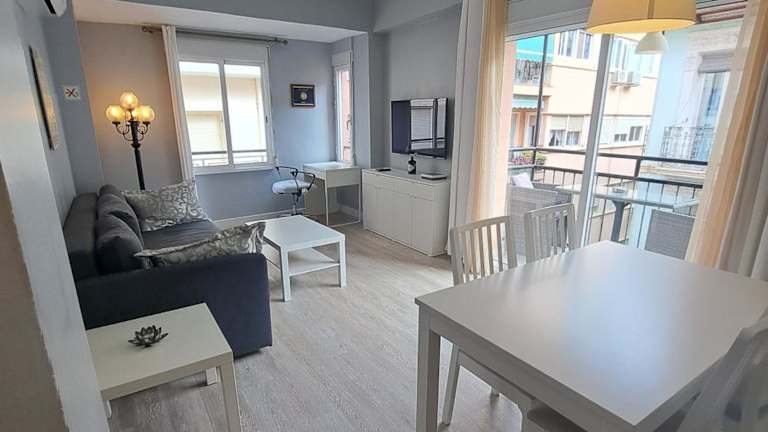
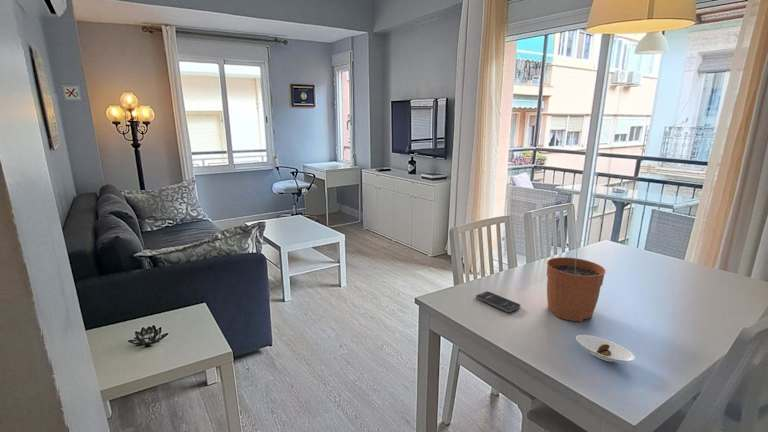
+ plant pot [546,239,606,322]
+ smartphone [475,291,521,313]
+ saucer [575,334,636,363]
